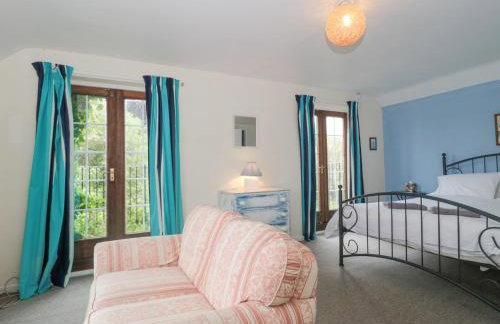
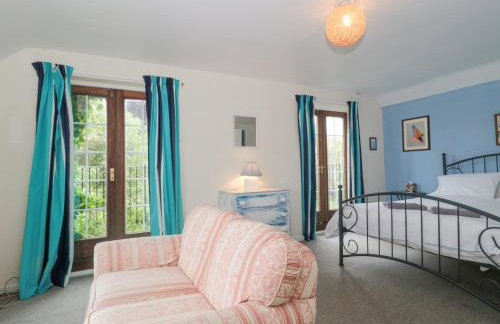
+ wall art [401,114,432,153]
